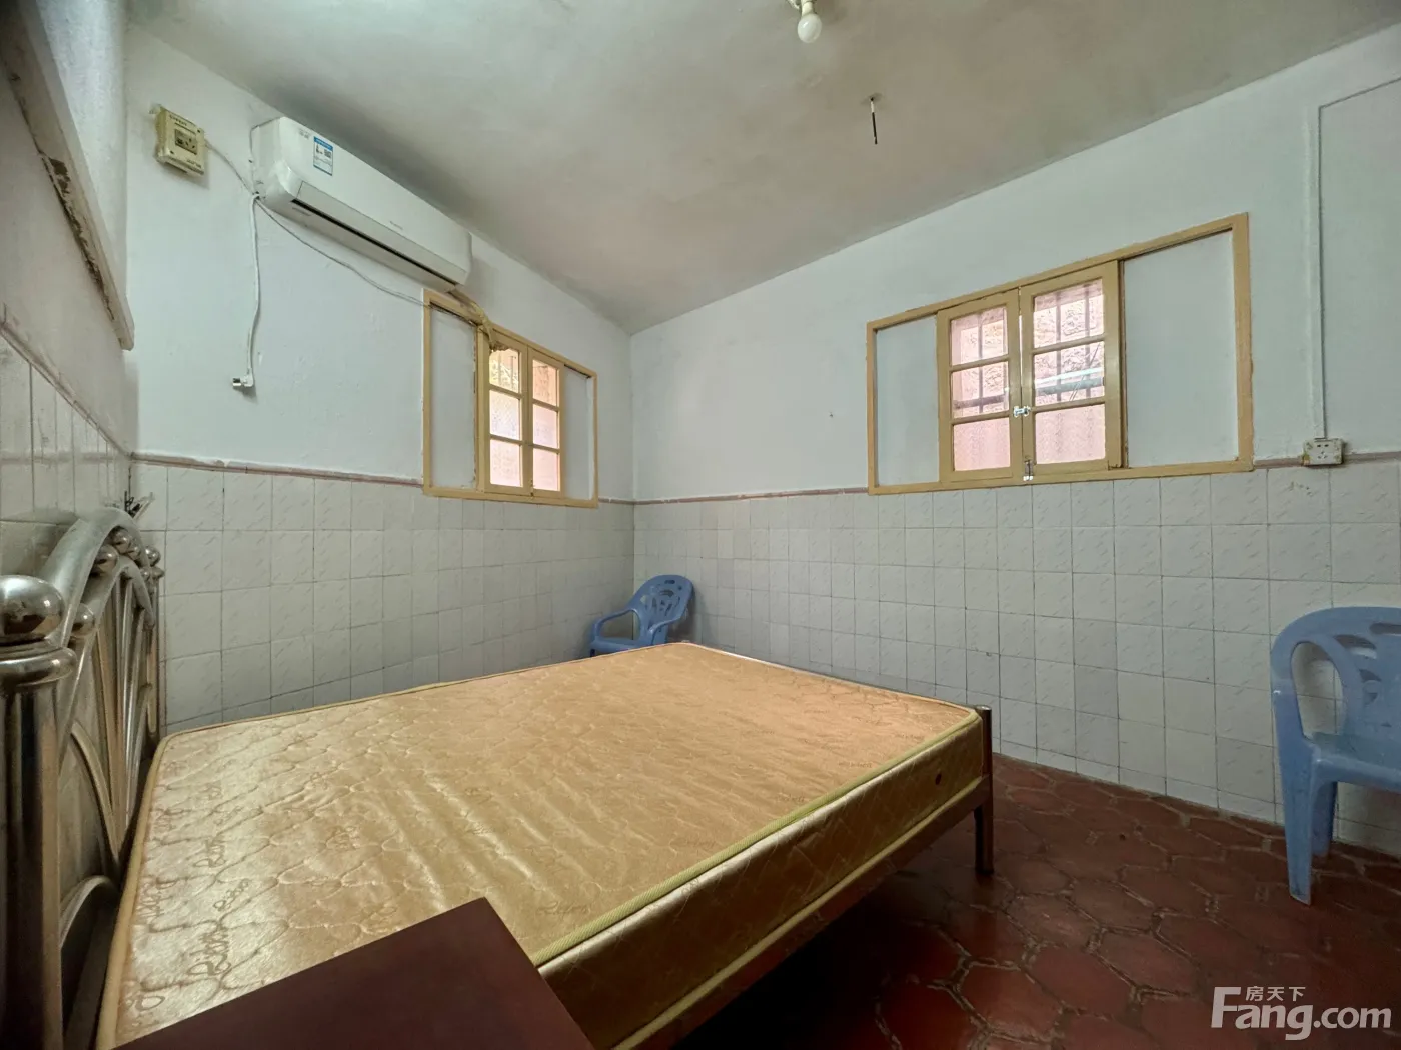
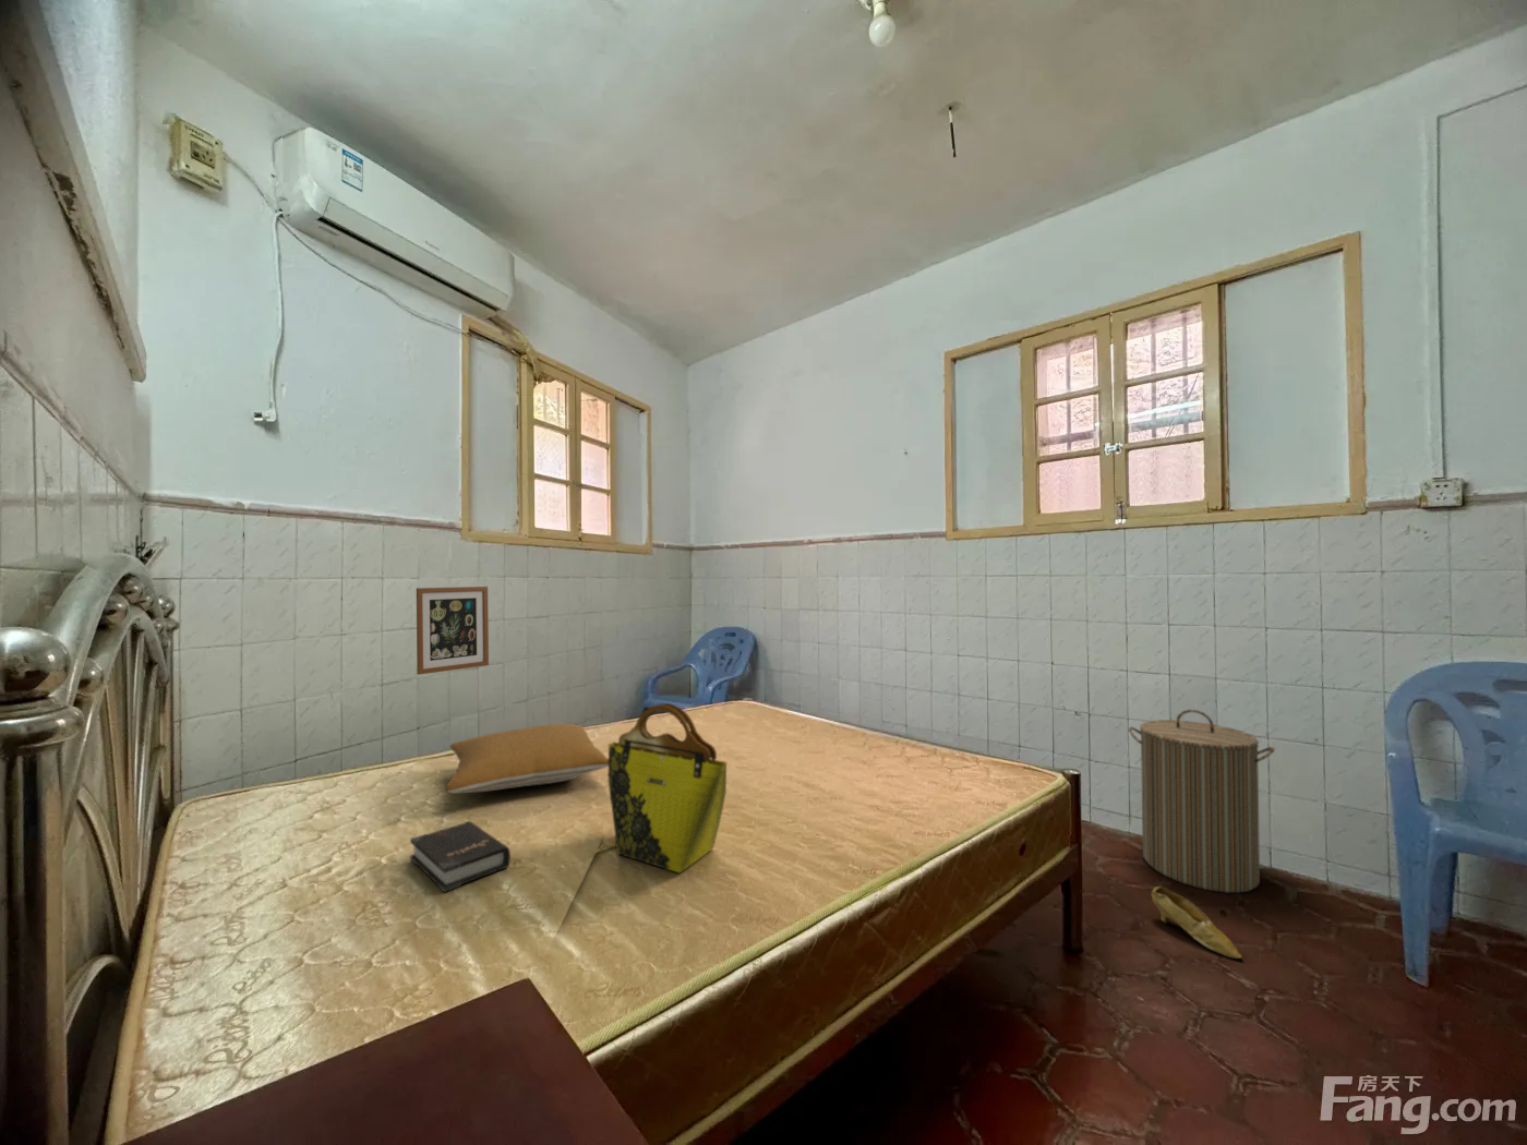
+ hardback book [409,821,511,894]
+ wall art [416,586,489,676]
+ tote bag [607,702,727,874]
+ shoe [1151,885,1243,960]
+ pillow [446,723,608,795]
+ laundry hamper [1128,708,1276,894]
